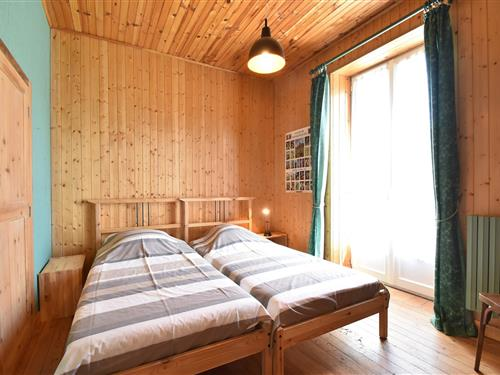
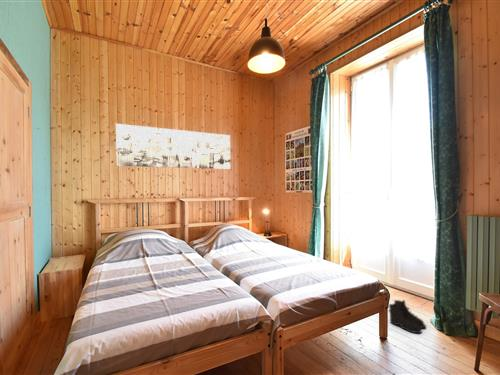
+ wall art [115,123,231,170]
+ boots [387,299,427,334]
